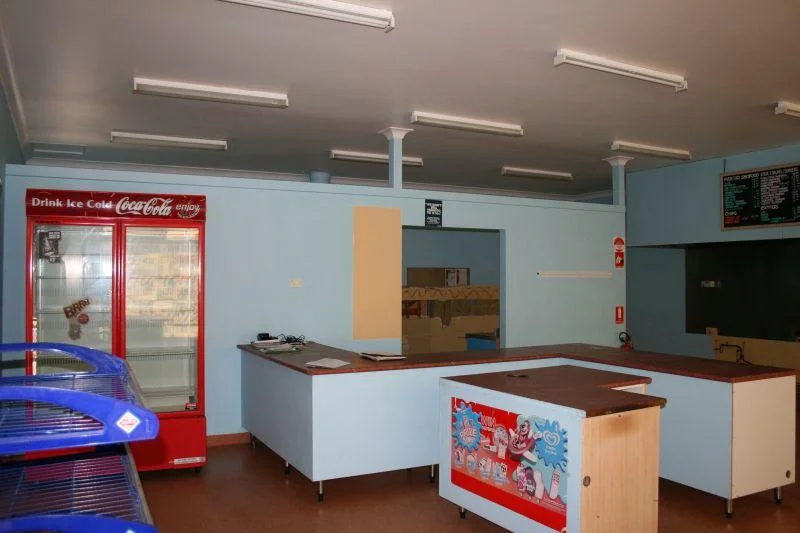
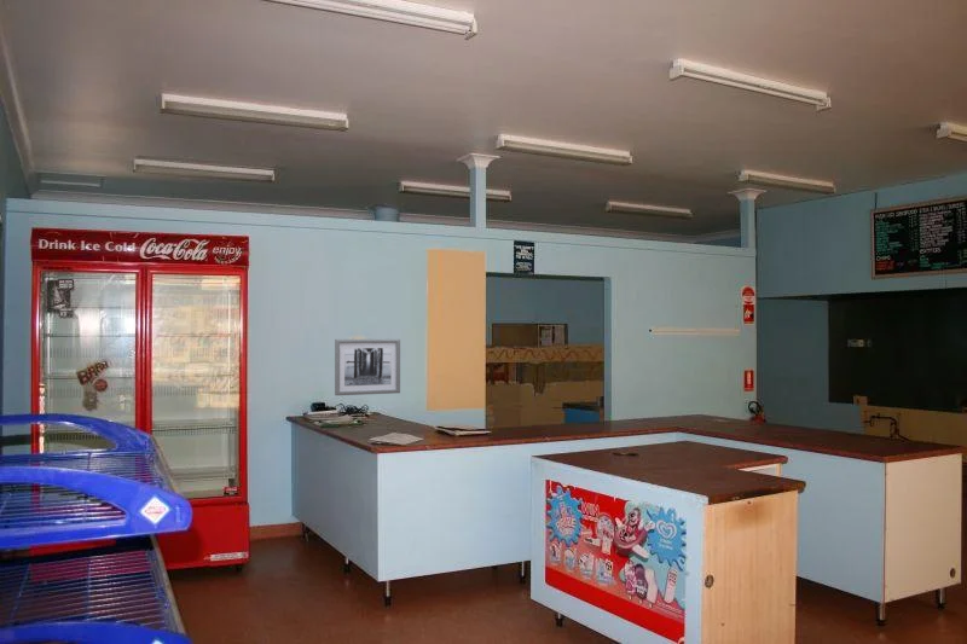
+ wall art [334,338,401,396]
